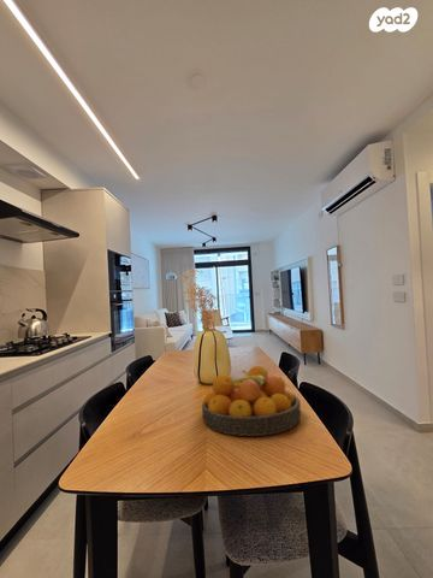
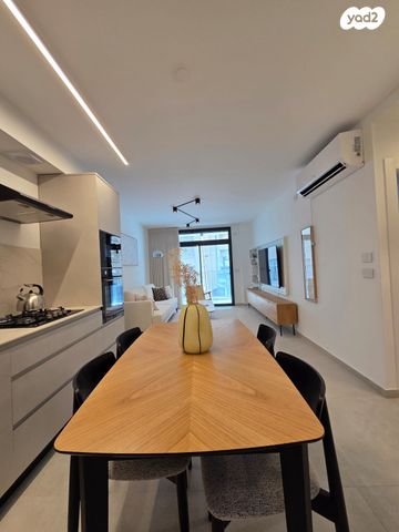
- fruit bowl [201,365,302,437]
